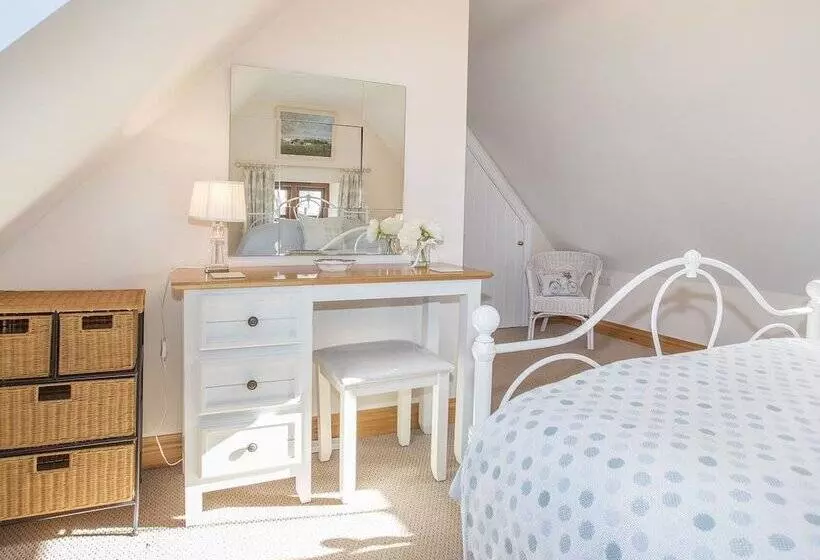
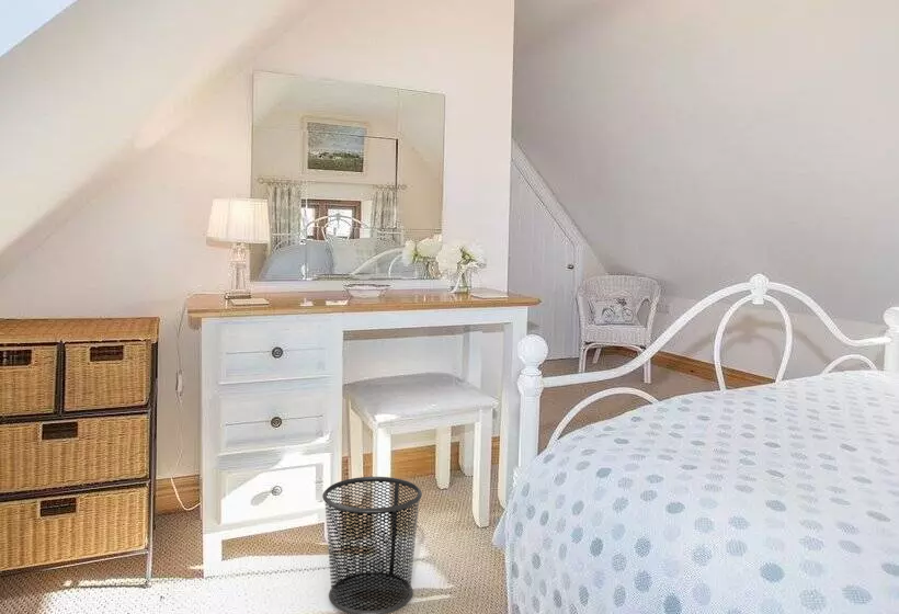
+ waste bin [321,476,423,614]
